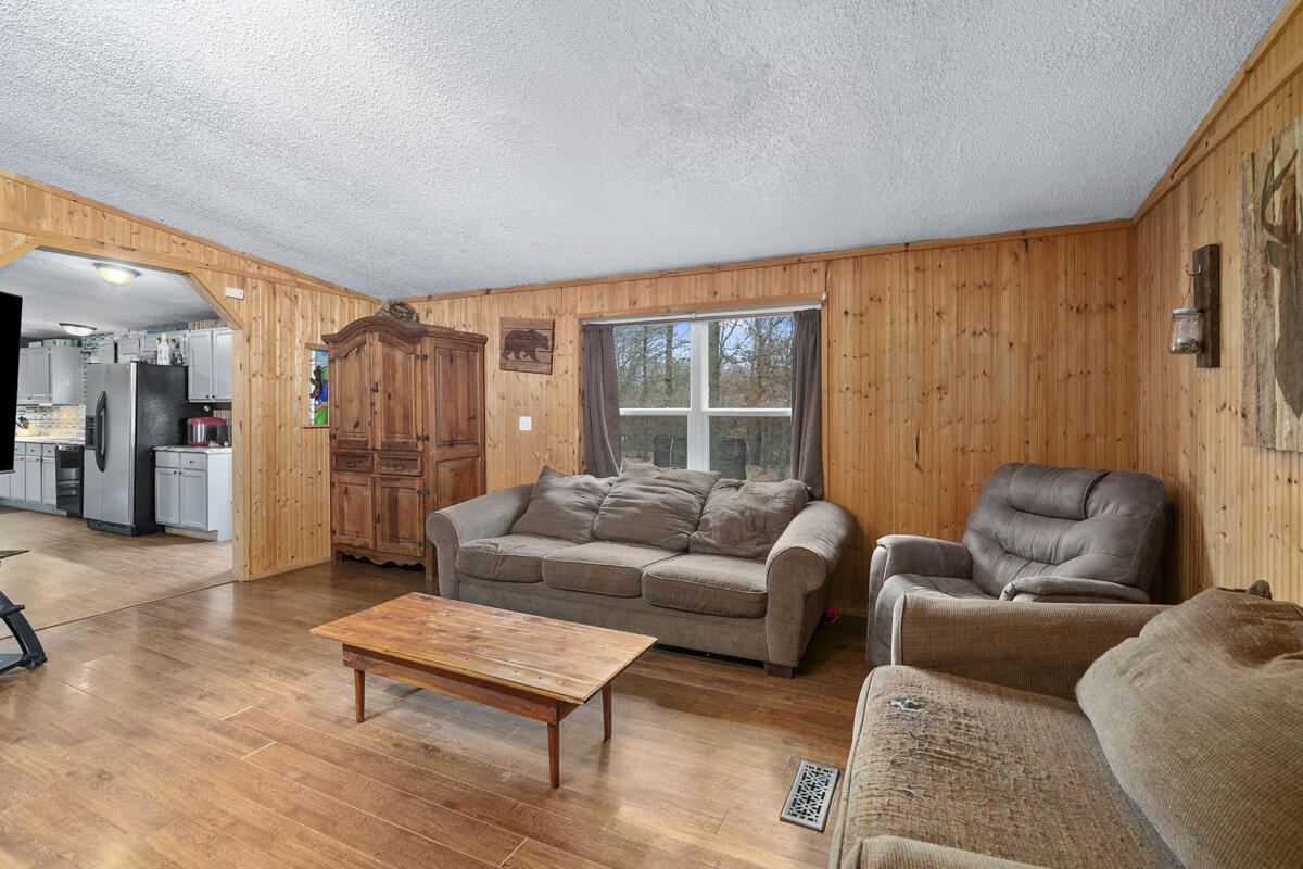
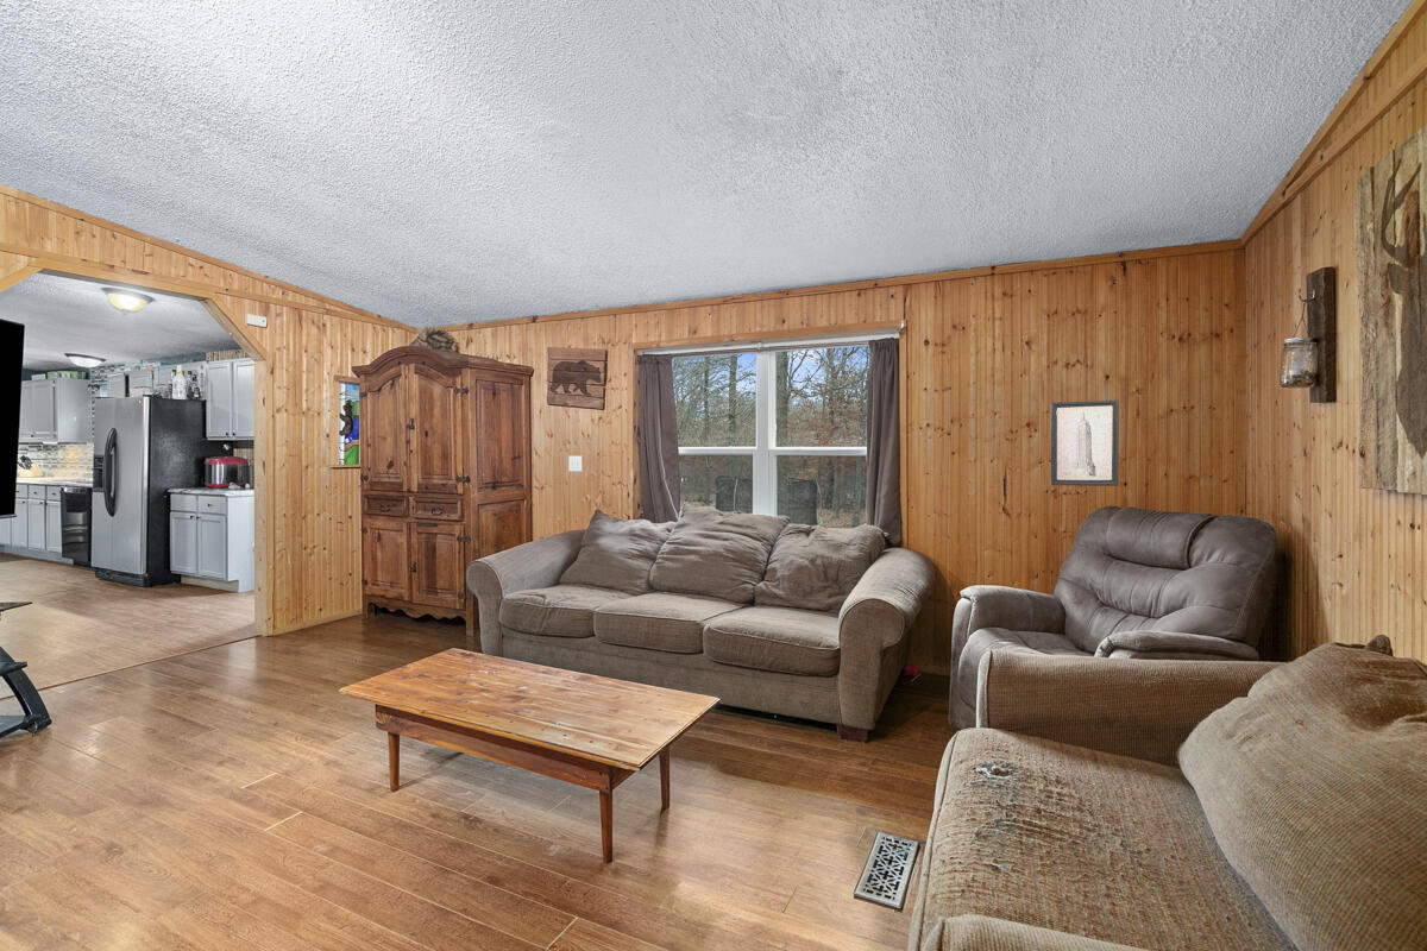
+ wall art [1050,399,1120,487]
